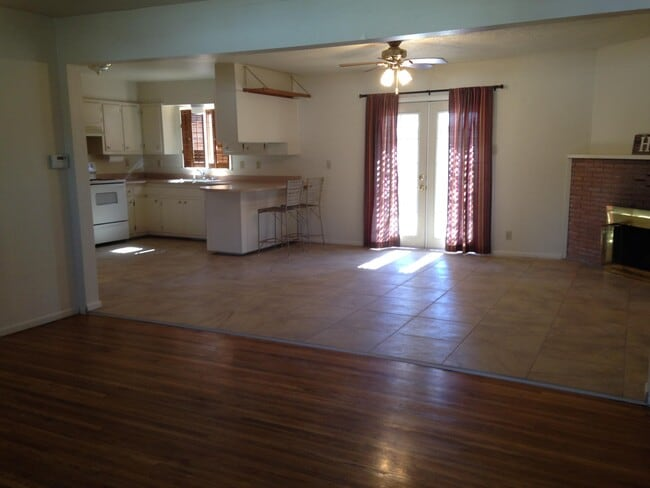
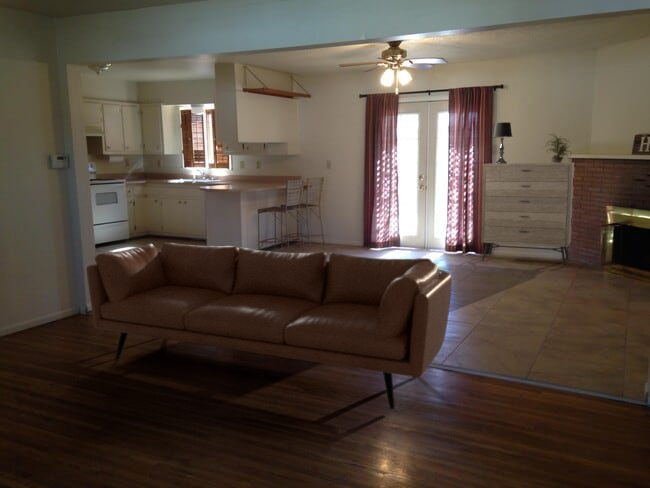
+ dresser [480,162,575,267]
+ table lamp [491,121,514,164]
+ potted plant [541,132,572,163]
+ leather [85,242,453,410]
